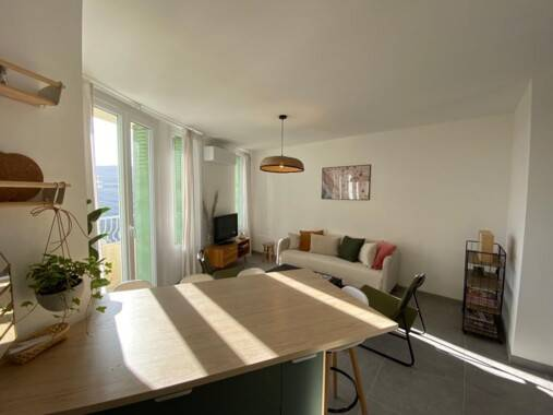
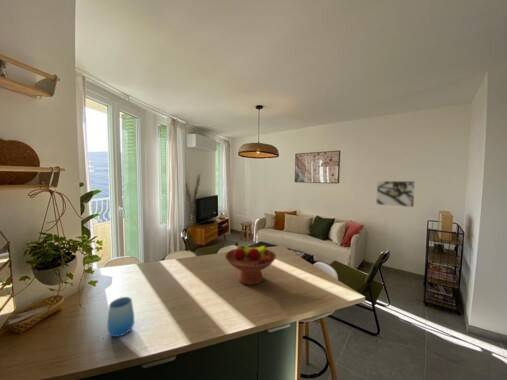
+ fruit bowl [224,241,277,286]
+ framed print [375,180,416,208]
+ cup [106,296,135,338]
